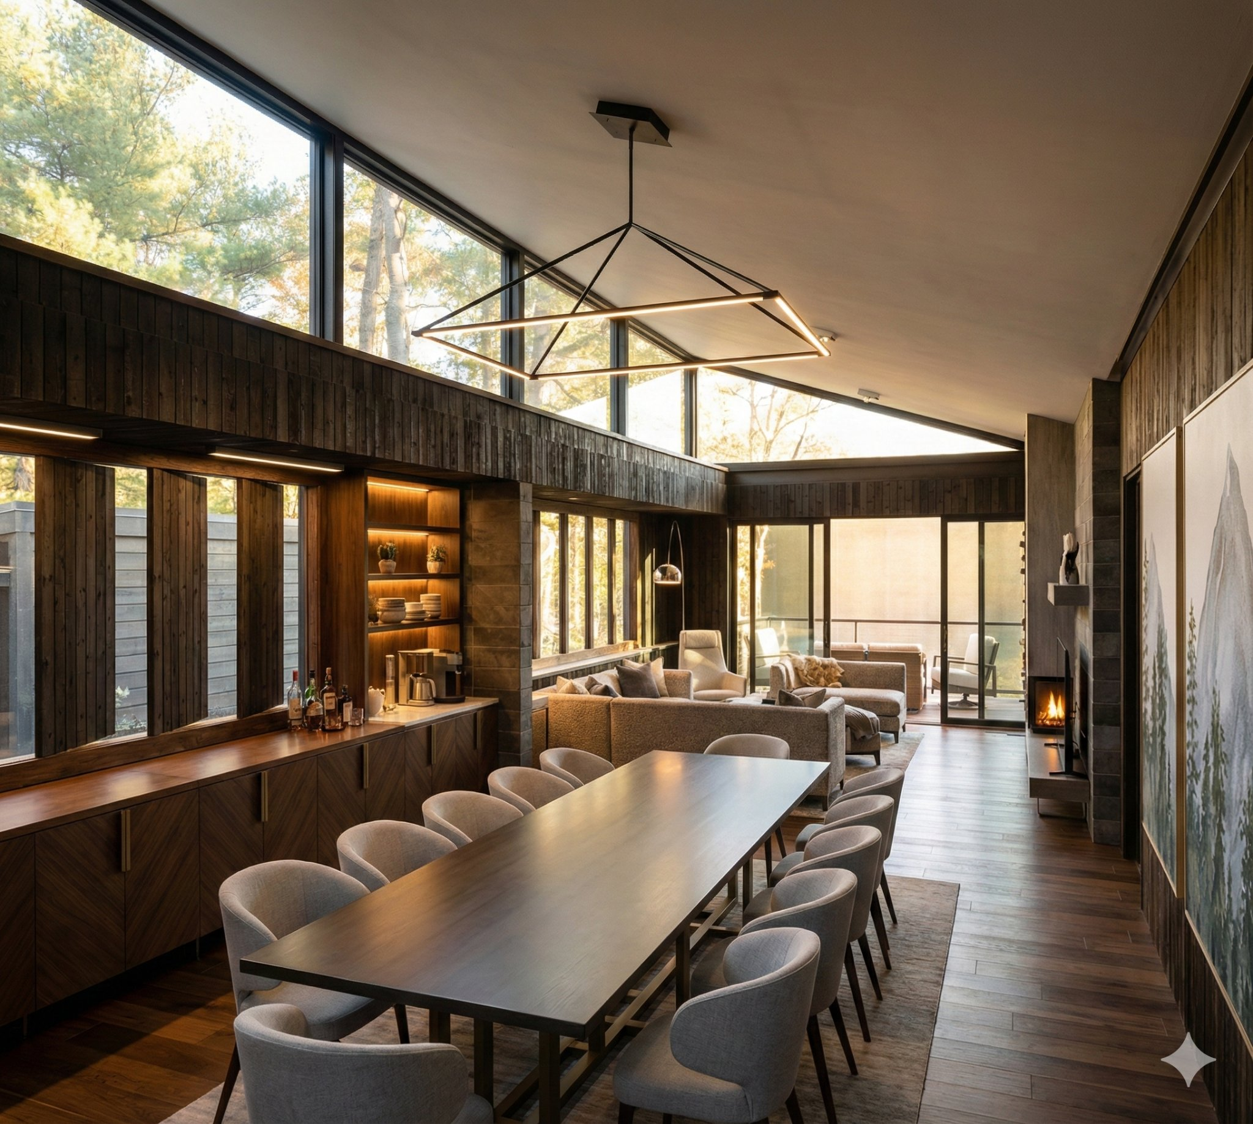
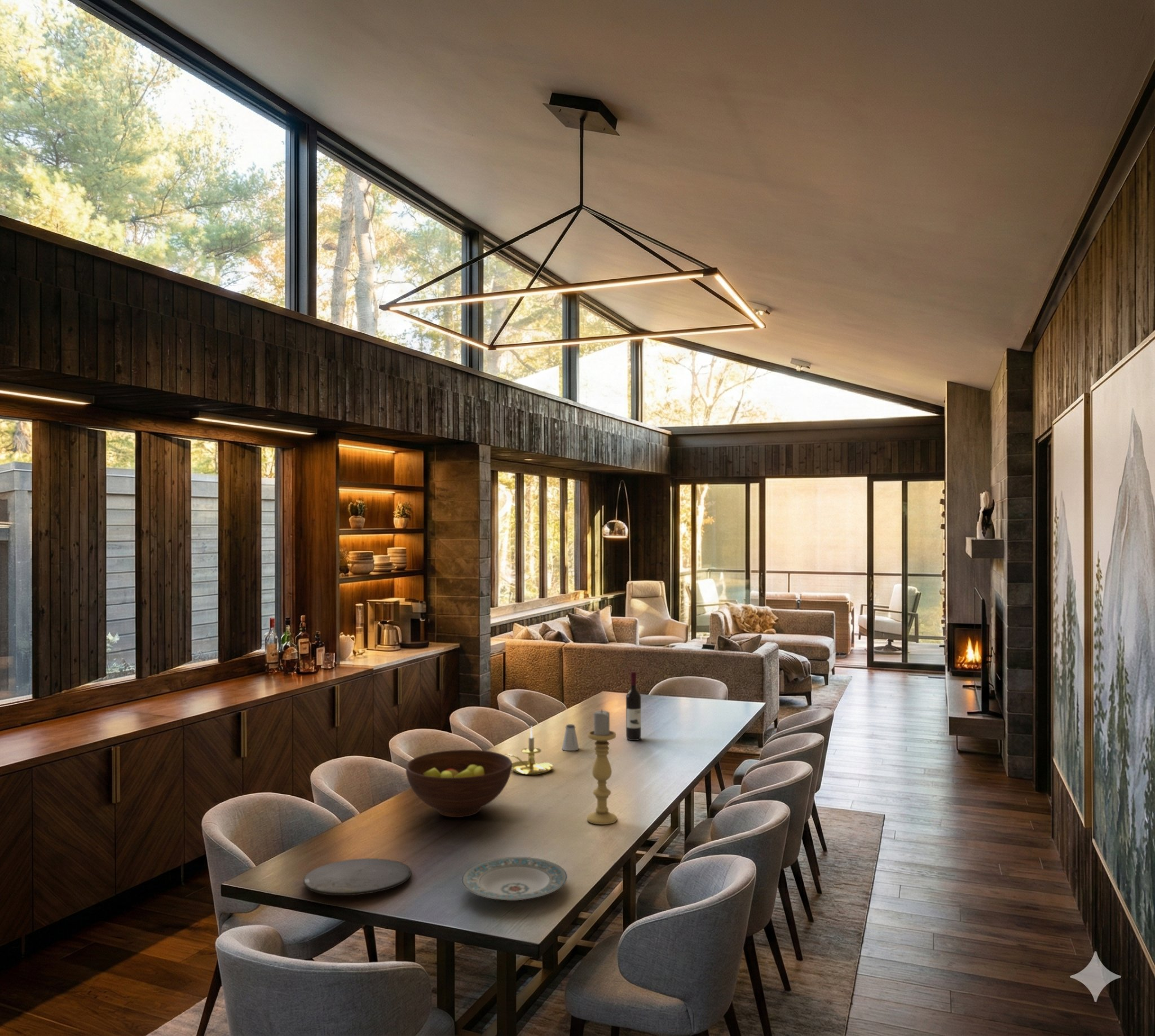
+ wine bottle [625,671,642,741]
+ fruit bowl [405,749,513,818]
+ saltshaker [561,724,580,751]
+ candle holder [504,725,554,775]
+ candle holder [587,709,618,825]
+ plate [461,857,568,901]
+ plate [303,858,412,896]
